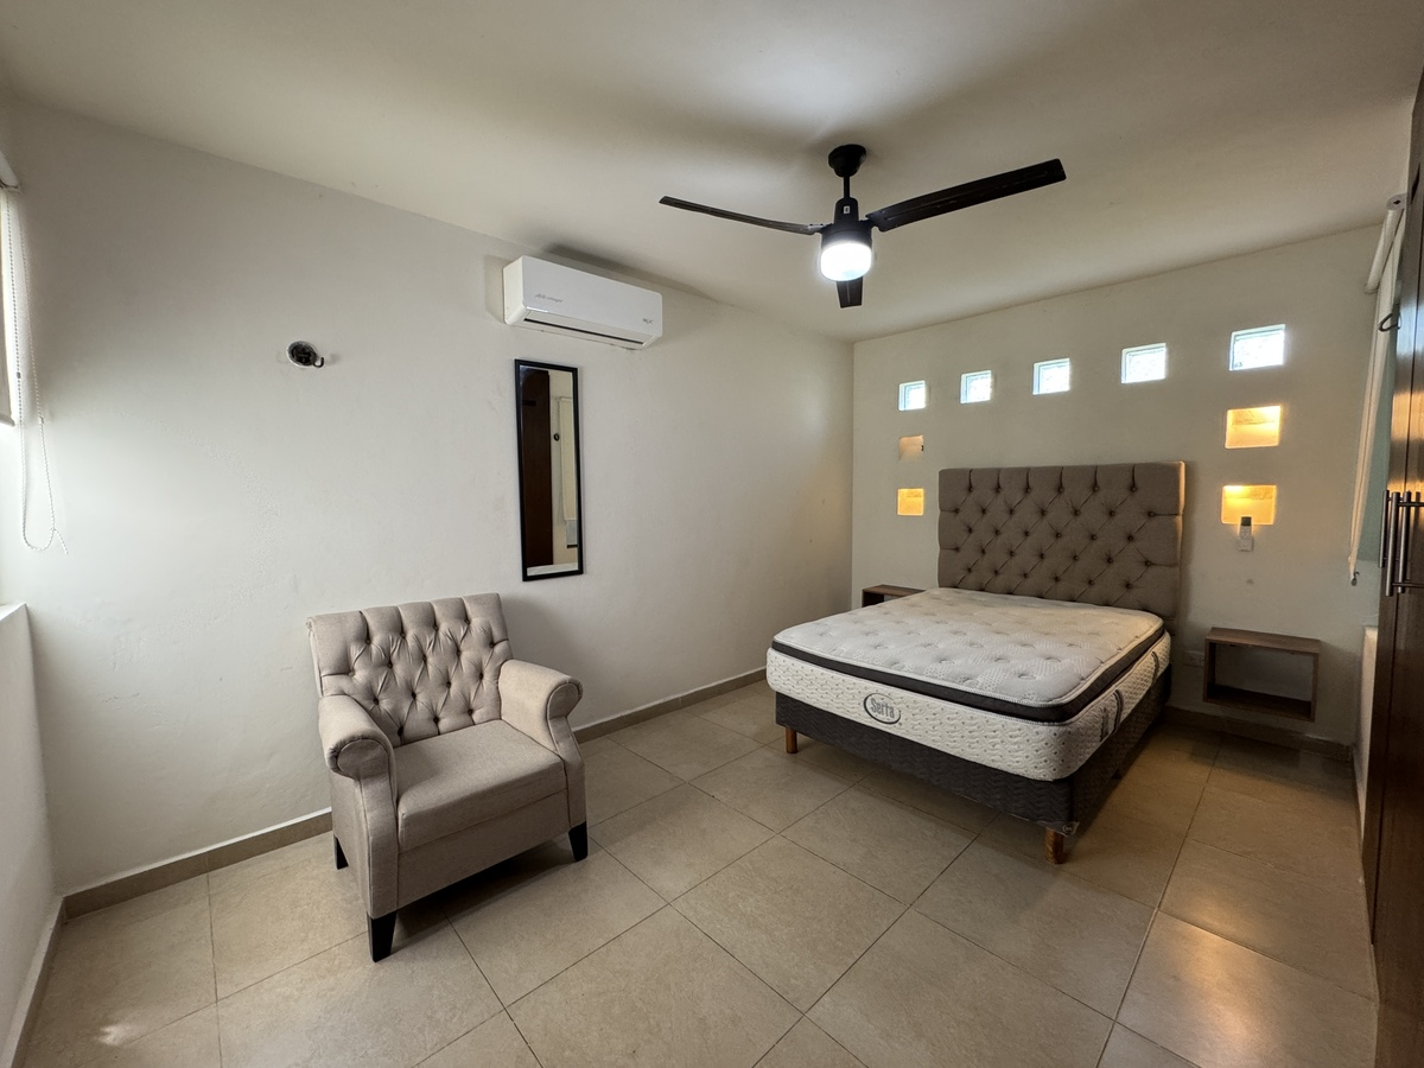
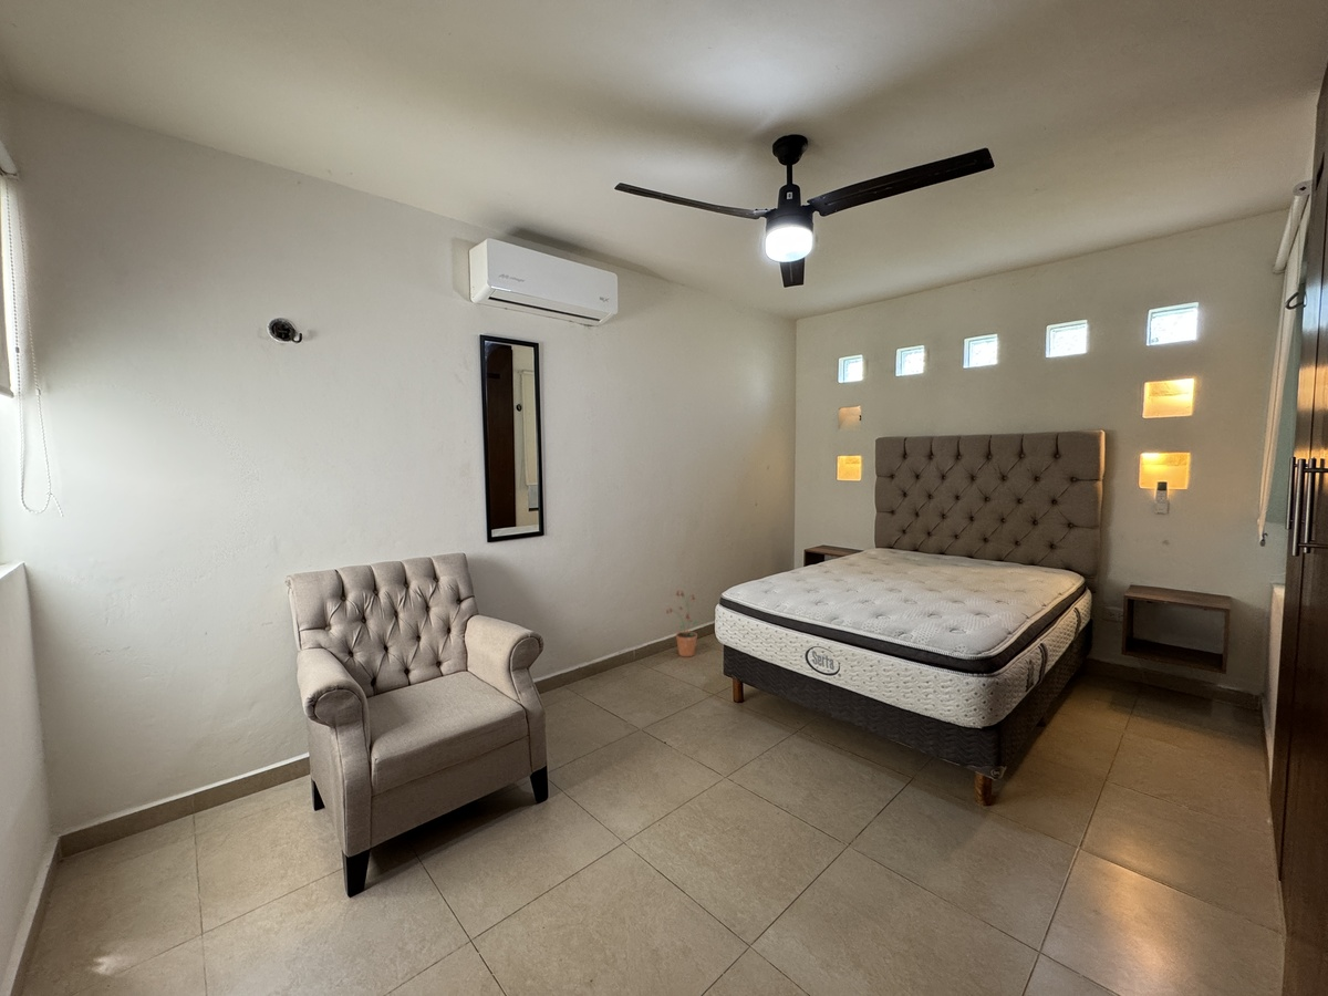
+ potted plant [665,590,701,657]
